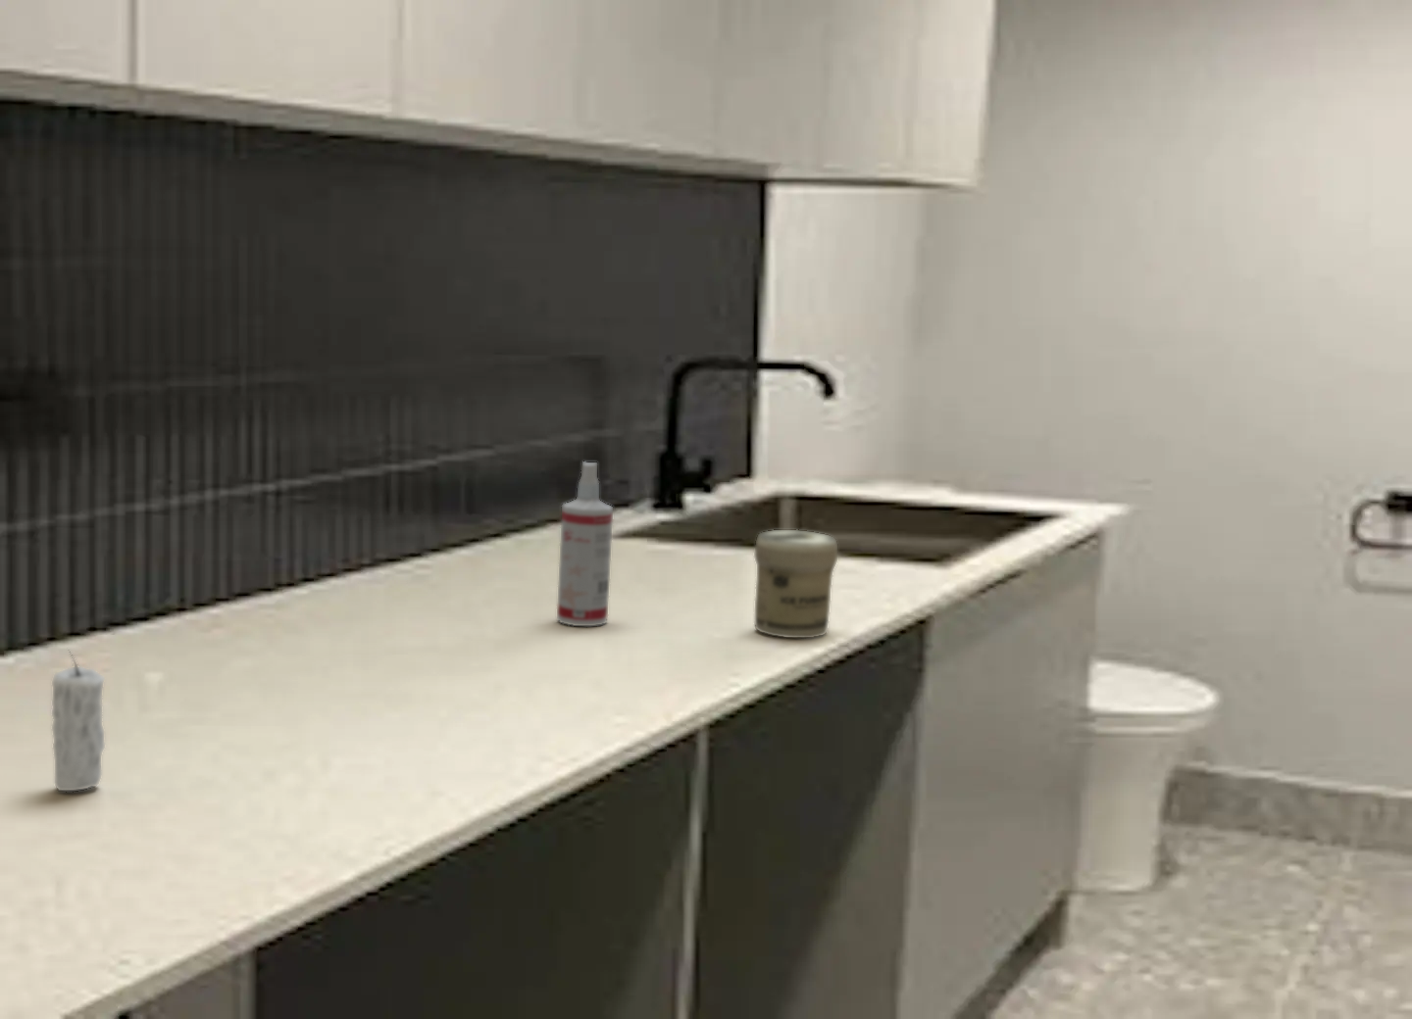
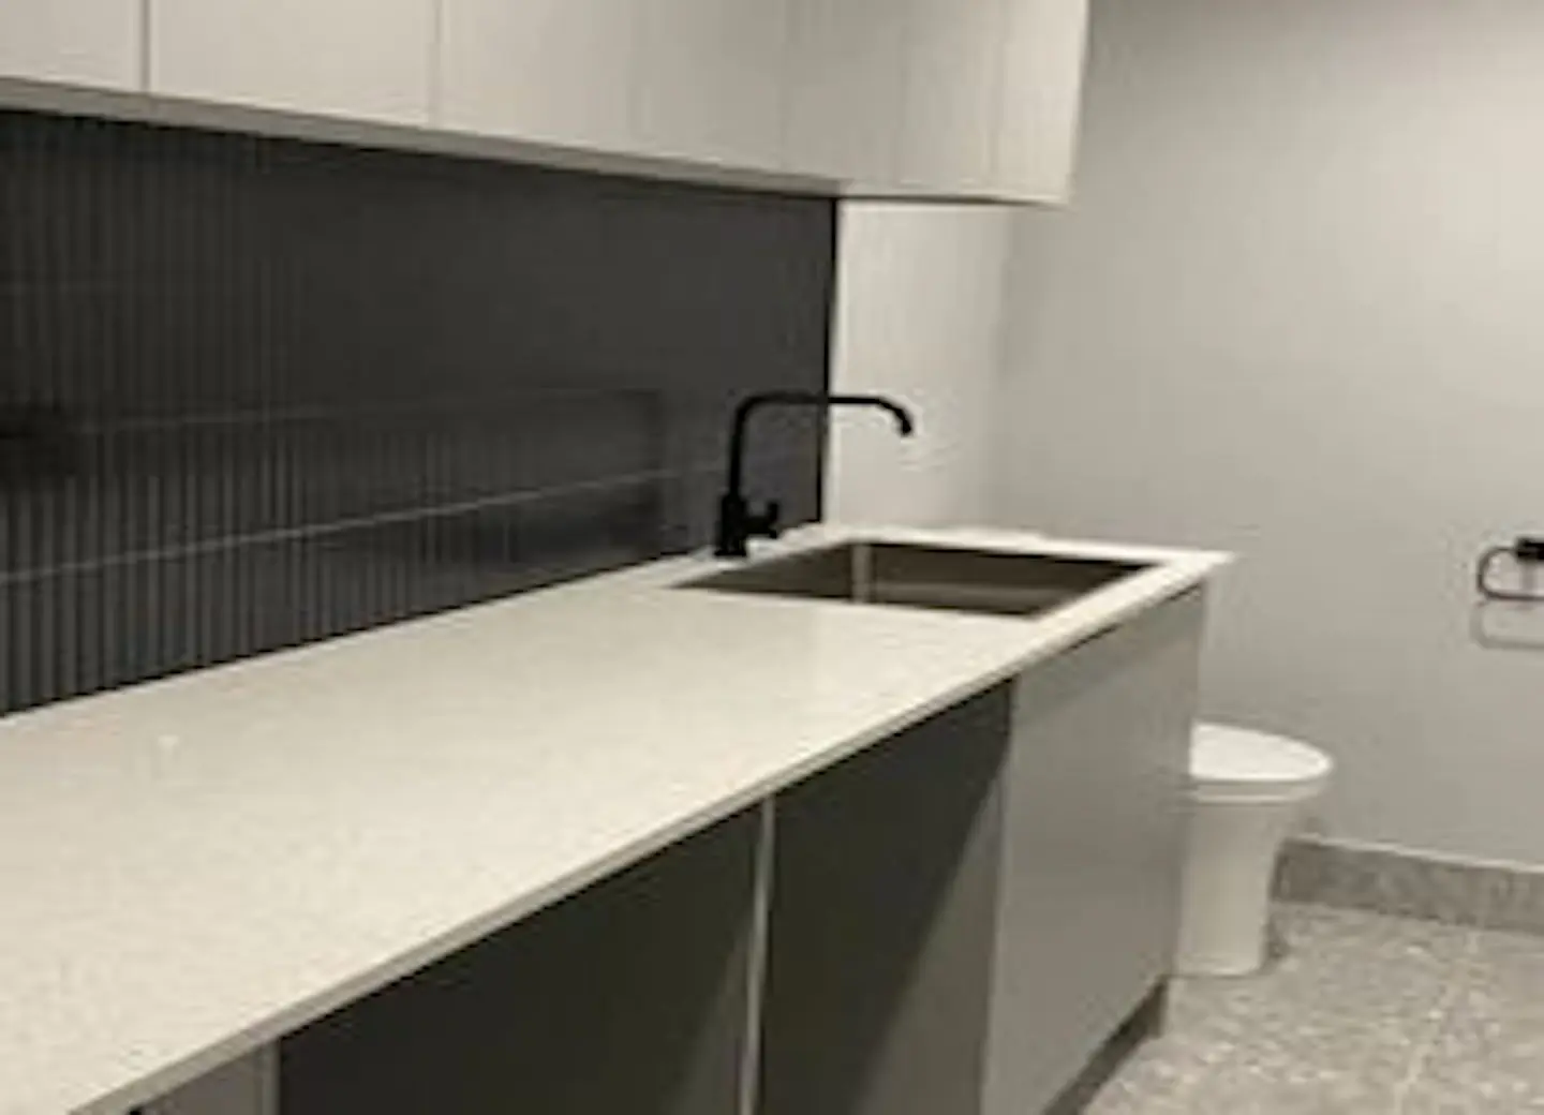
- spray bottle [556,460,614,627]
- jar [753,529,839,639]
- candle [52,648,106,792]
